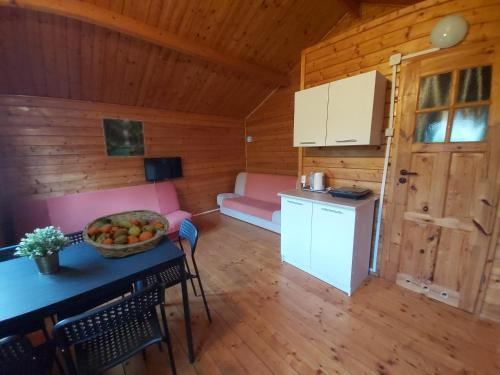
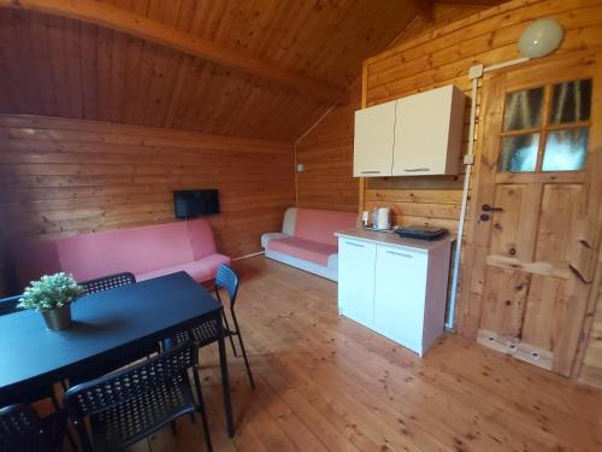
- fruit basket [82,209,170,259]
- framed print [101,117,147,158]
